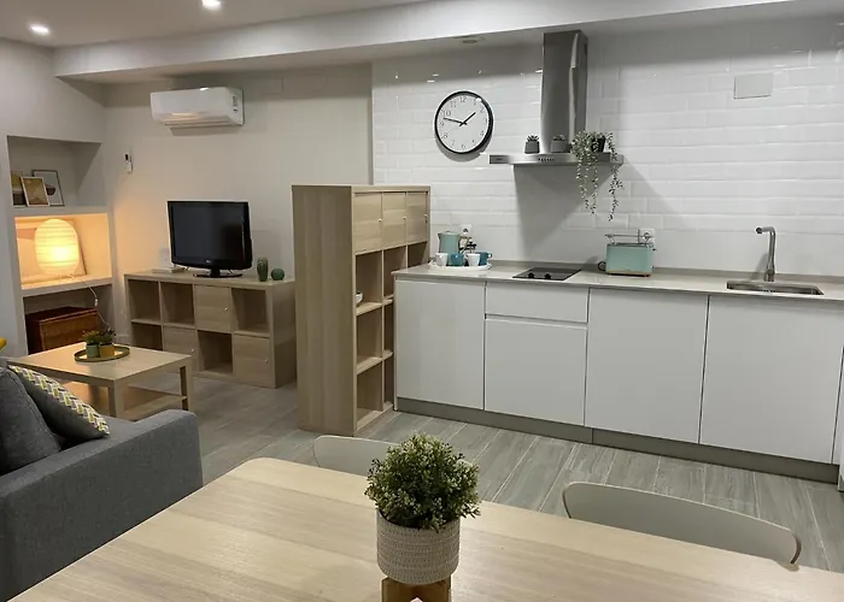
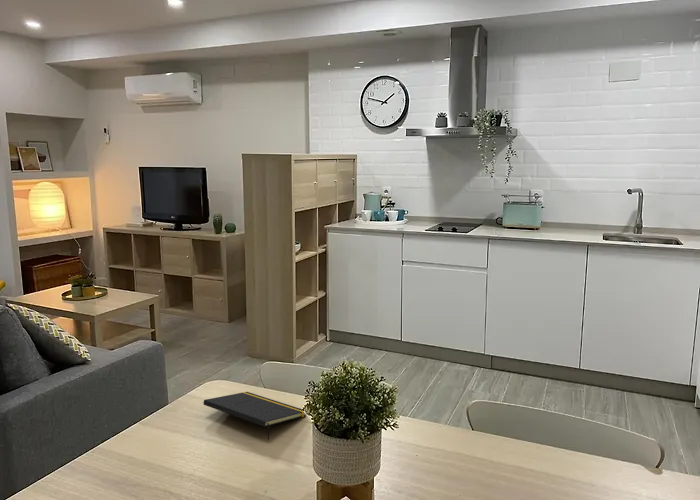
+ notepad [203,391,307,440]
